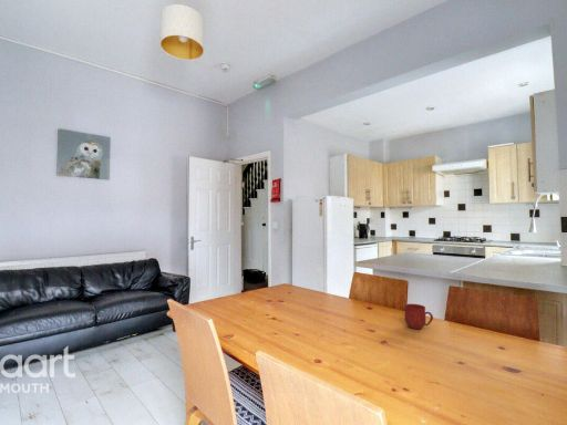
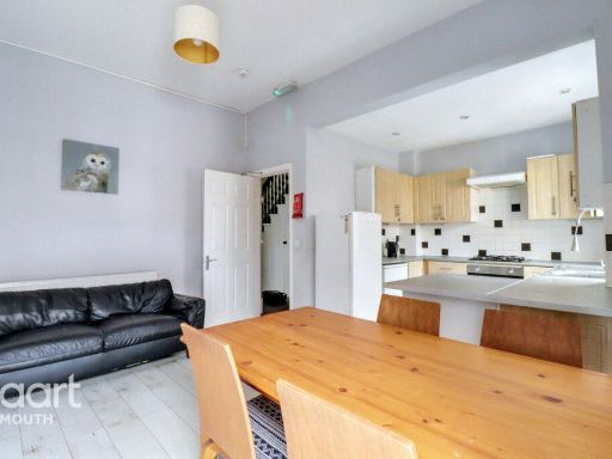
- mug [403,303,434,330]
